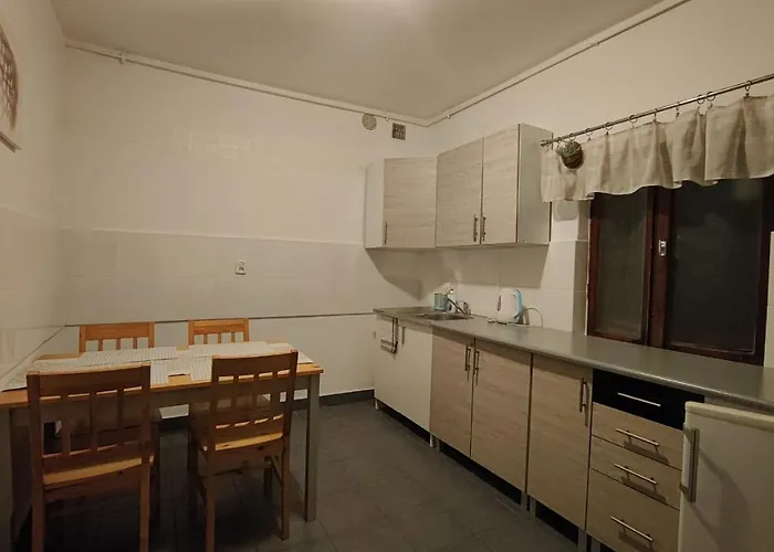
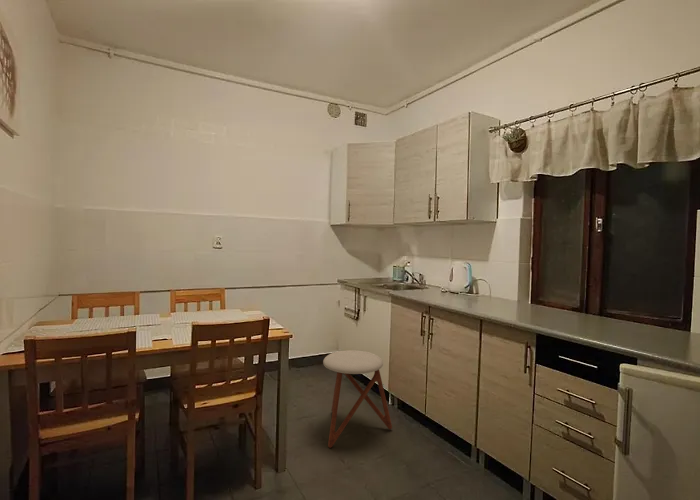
+ stool [322,349,393,449]
